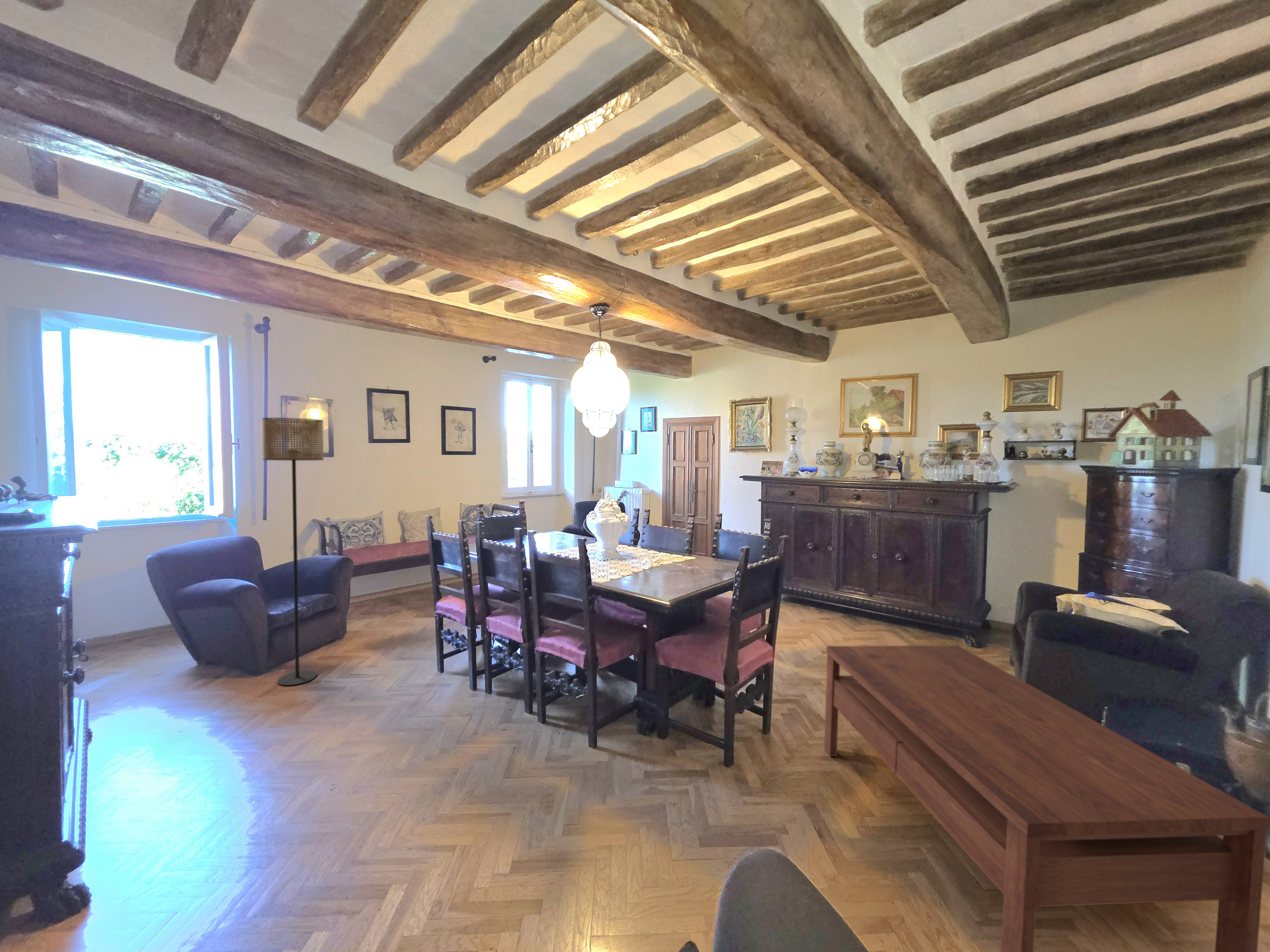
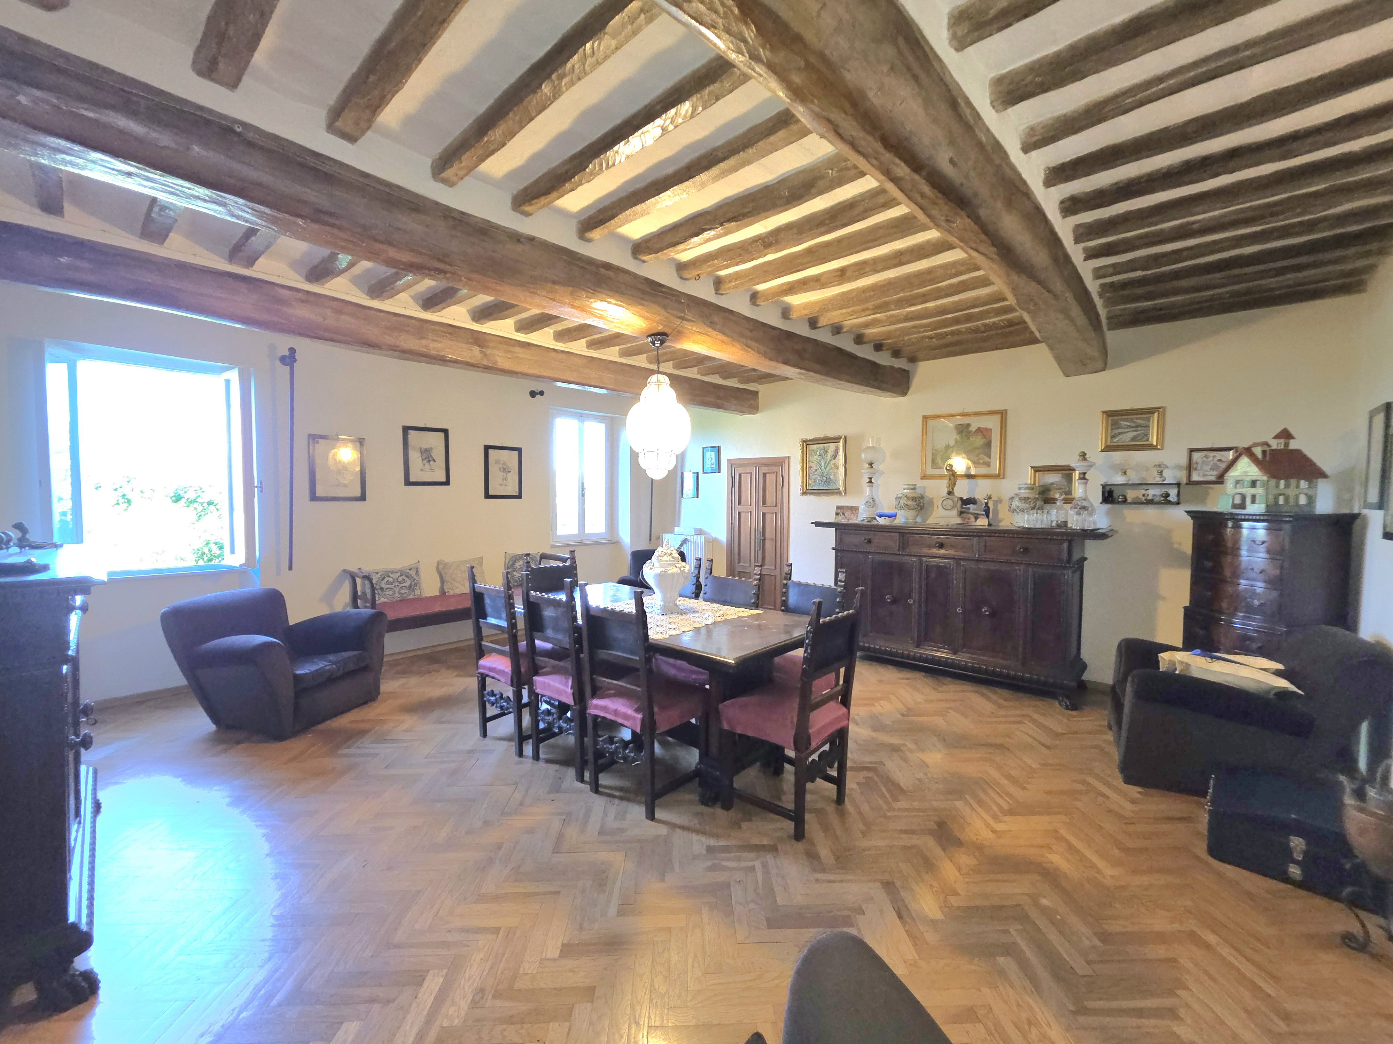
- coffee table [824,645,1270,952]
- floor lamp [261,417,324,686]
